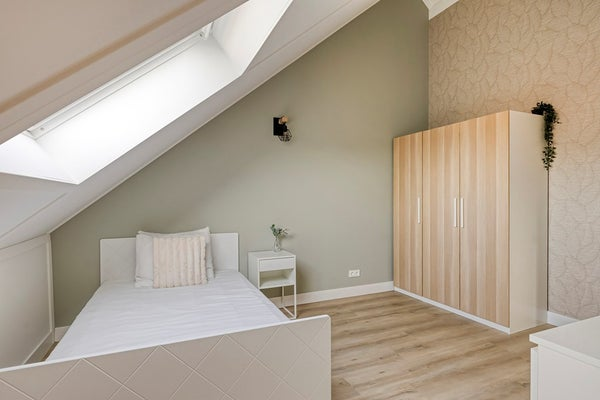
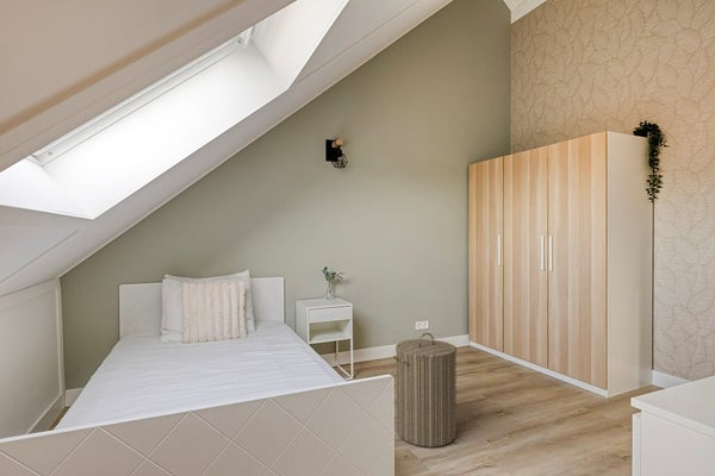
+ laundry hamper [392,332,458,449]
